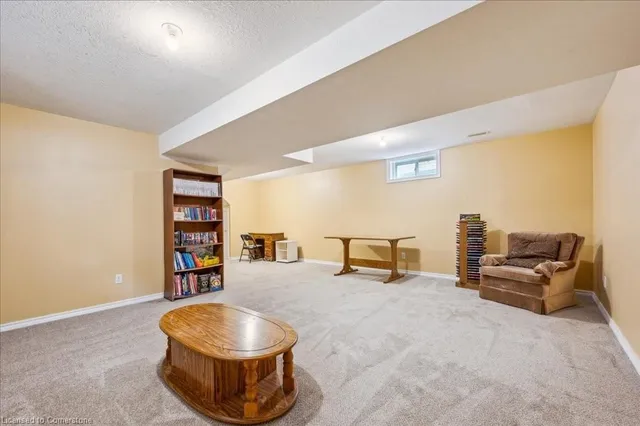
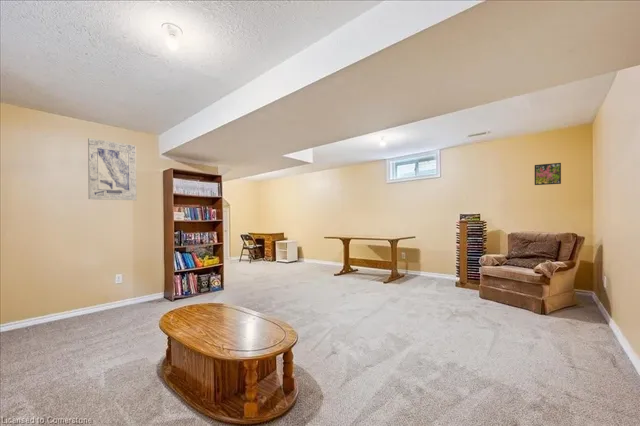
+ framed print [534,162,562,186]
+ wall art [87,137,137,201]
